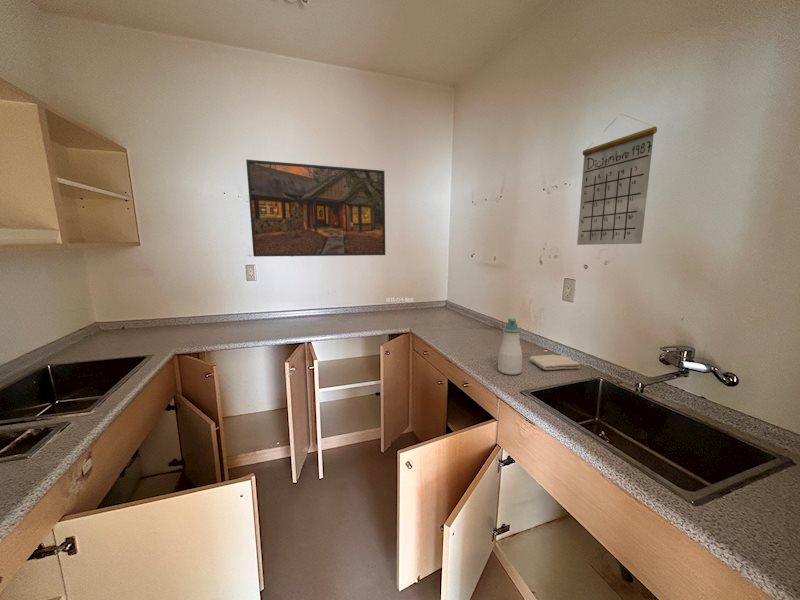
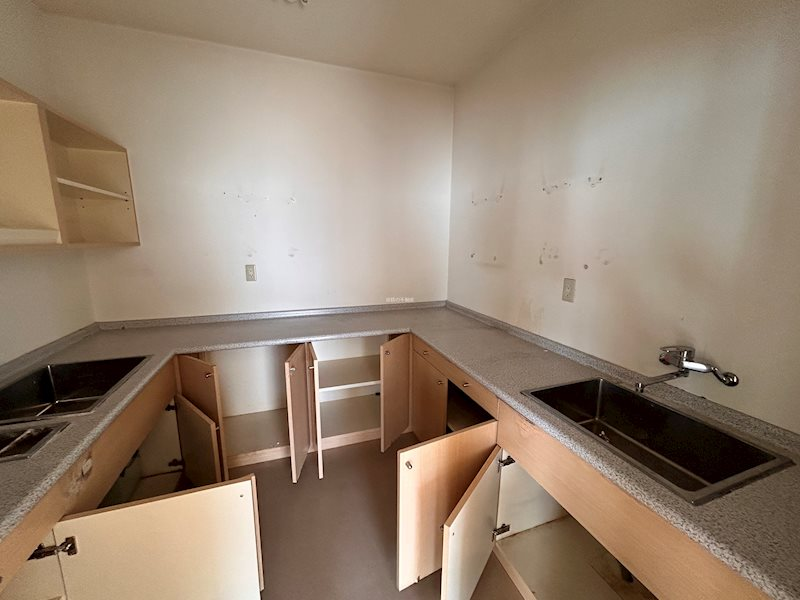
- washcloth [528,353,581,371]
- soap bottle [497,317,523,376]
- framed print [245,159,386,258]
- calendar [576,113,658,246]
